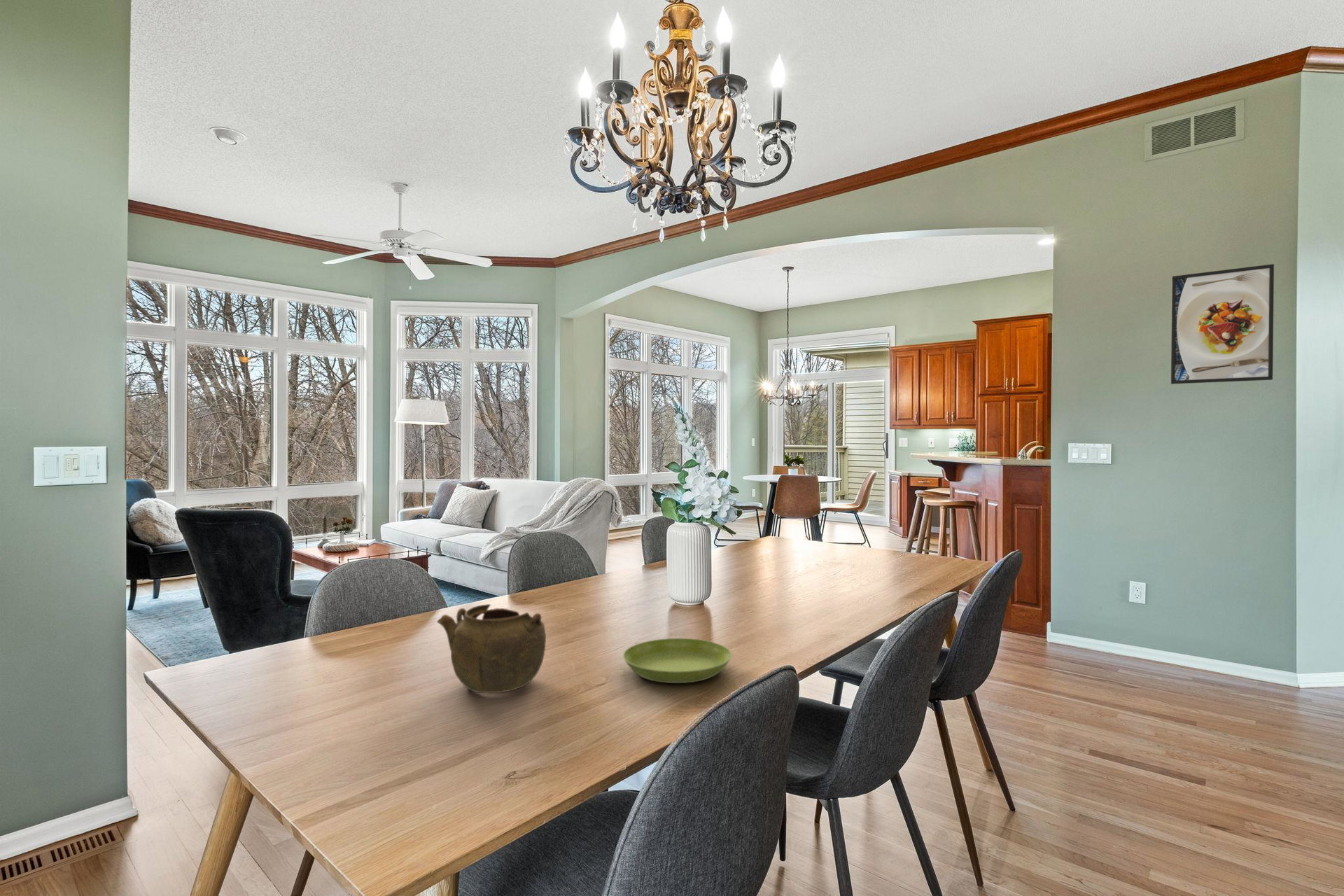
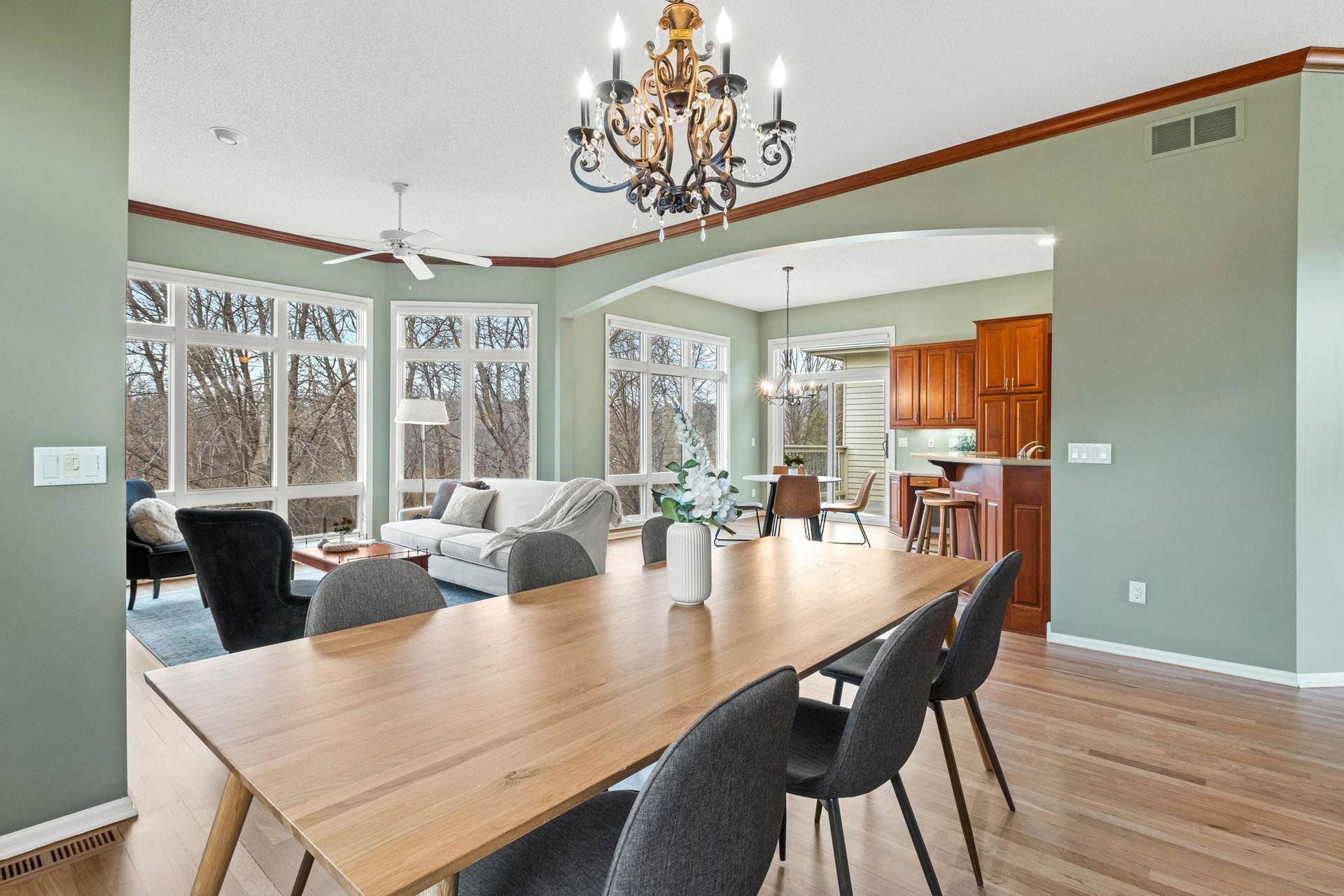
- saucer [622,638,732,684]
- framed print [1170,263,1275,385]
- teapot [436,603,547,694]
